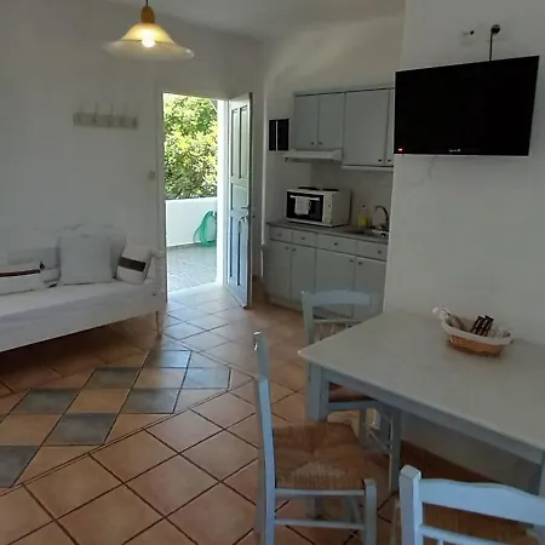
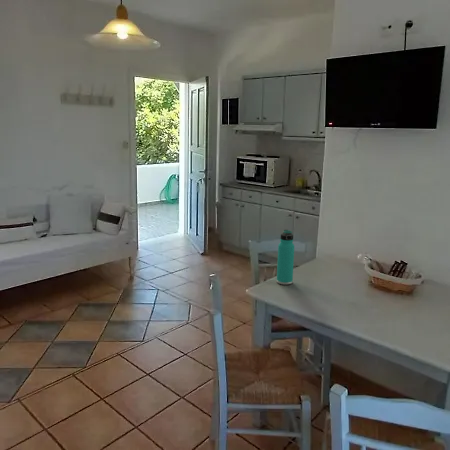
+ thermos bottle [276,229,295,286]
